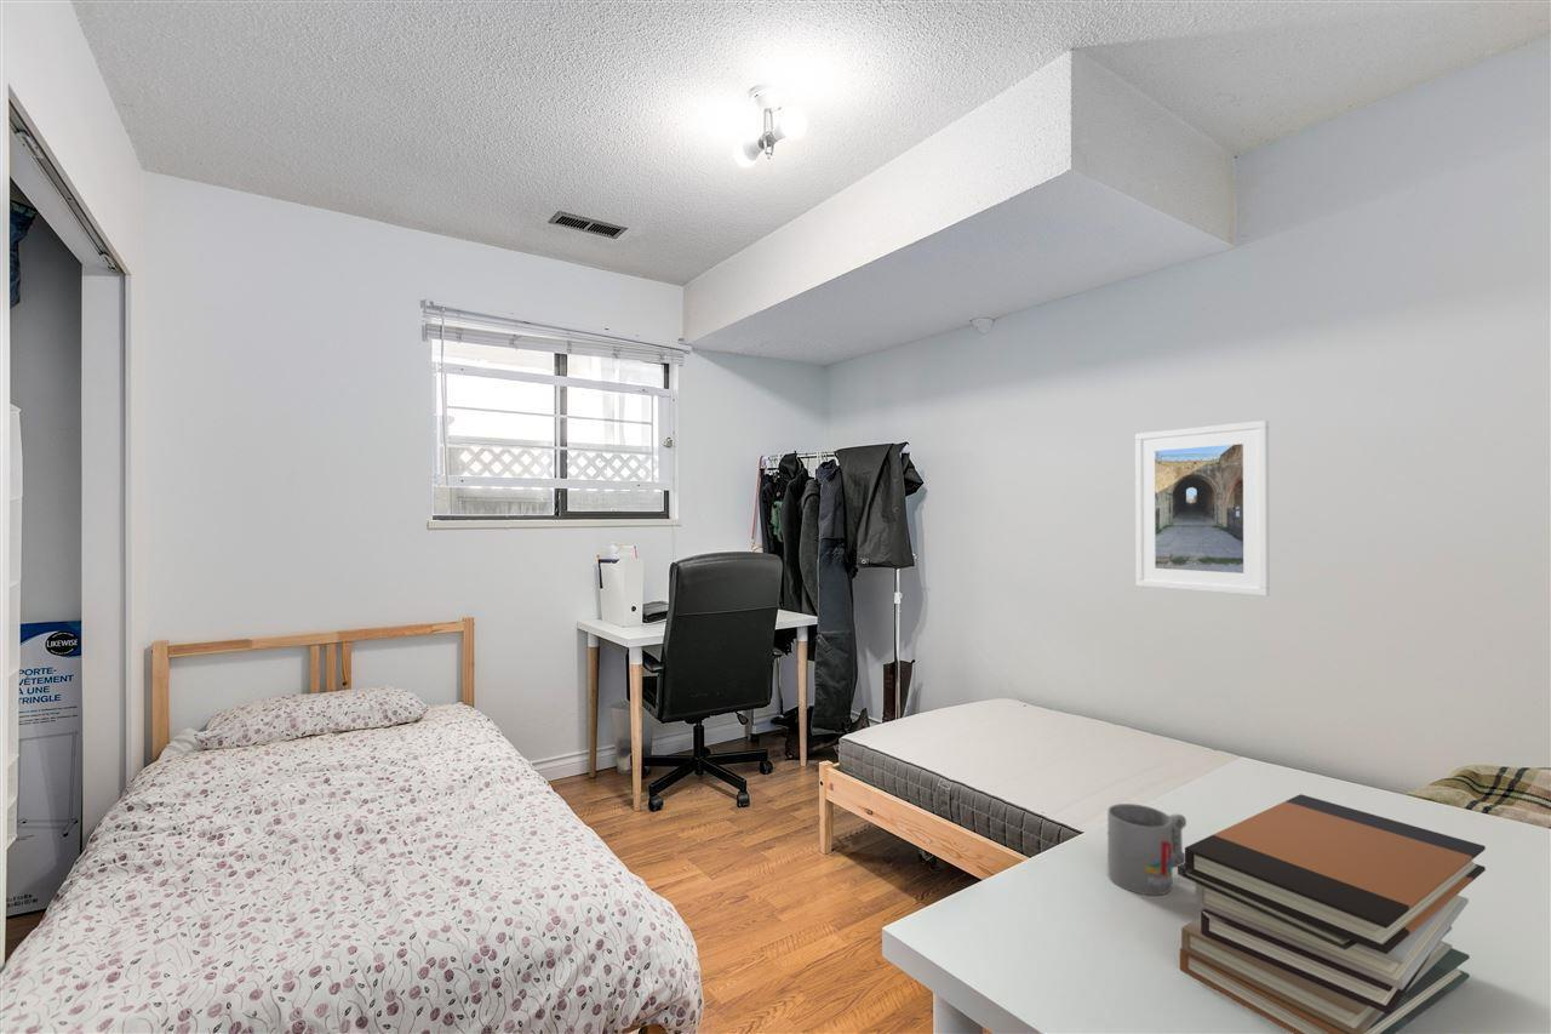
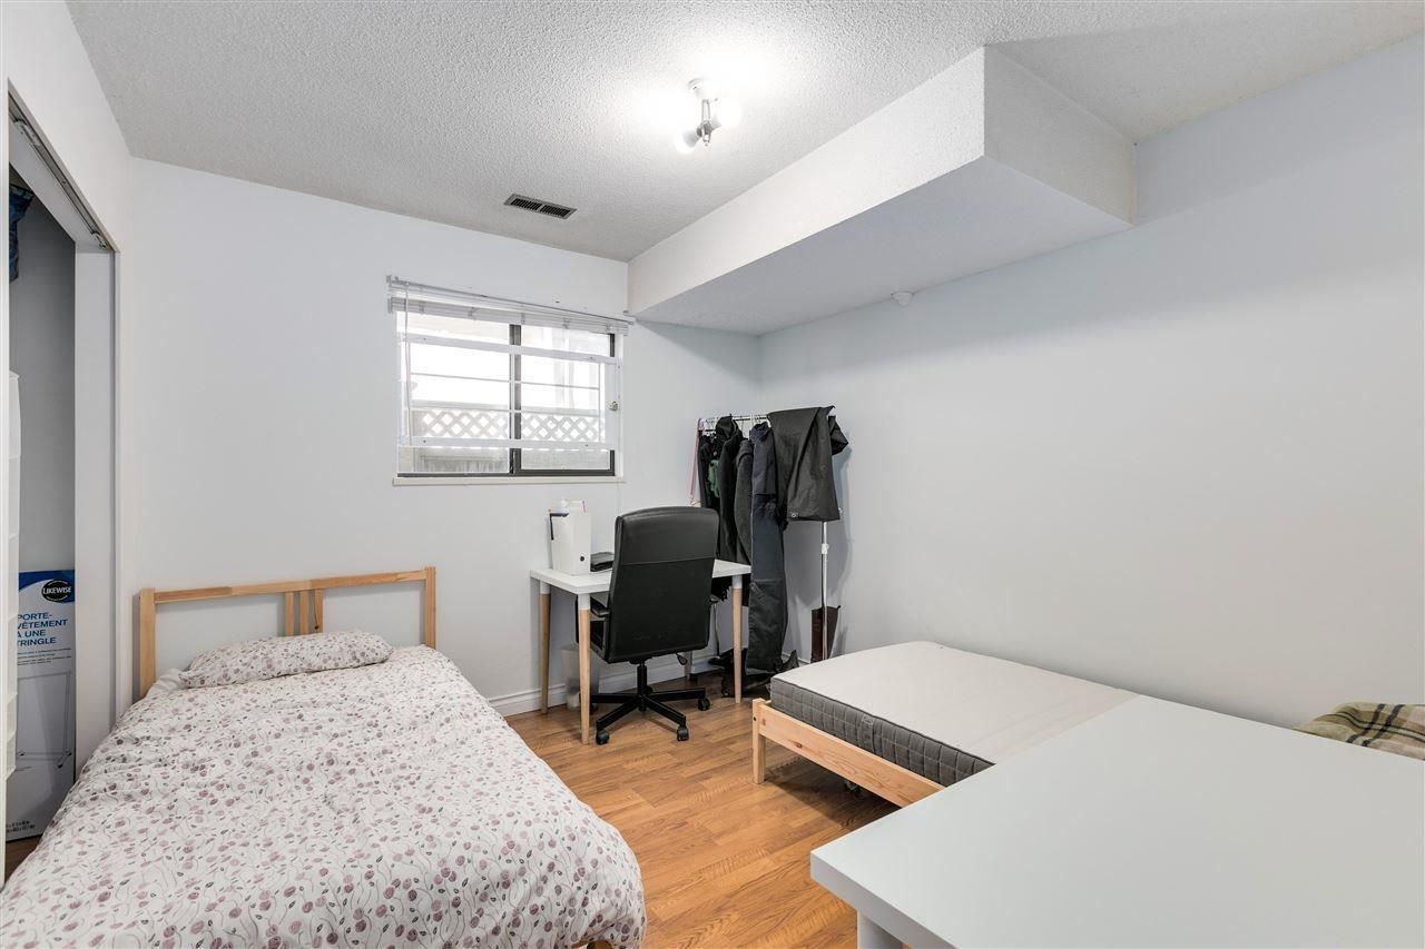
- mug [1106,802,1187,896]
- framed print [1134,419,1271,598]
- book stack [1177,793,1487,1034]
